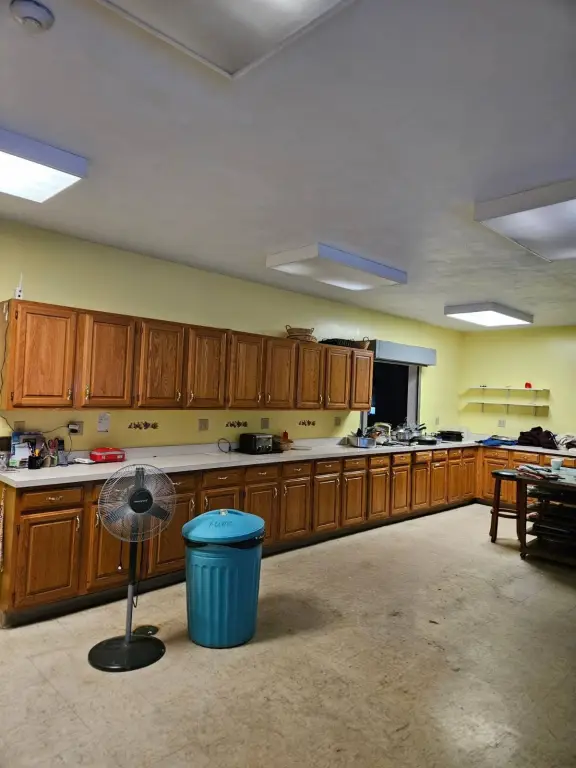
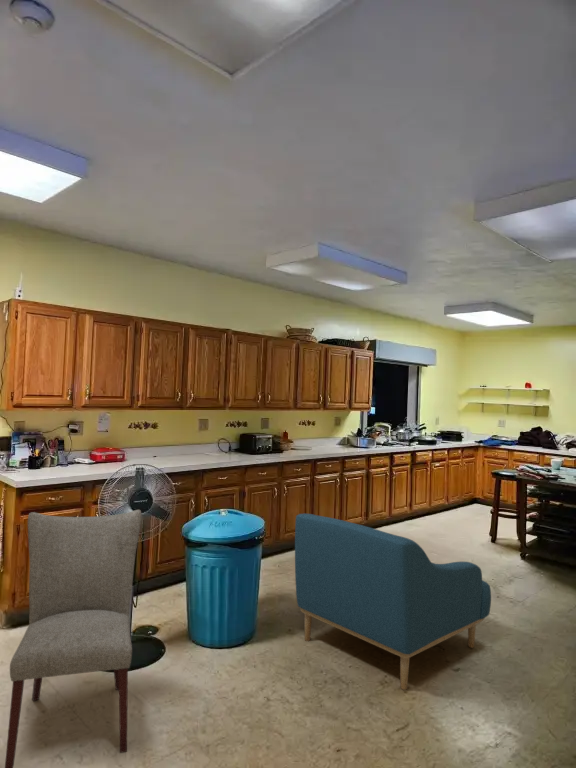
+ chair [294,513,492,691]
+ chair [4,509,142,768]
